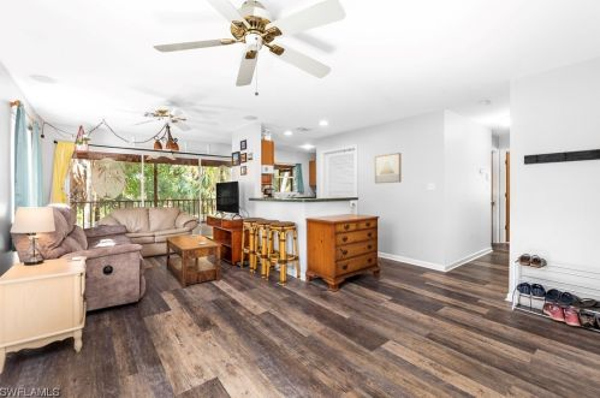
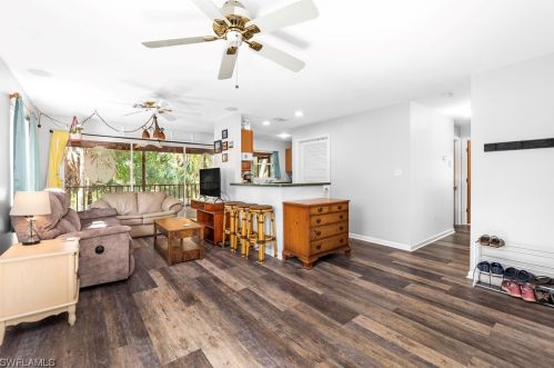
- wall art [374,152,402,185]
